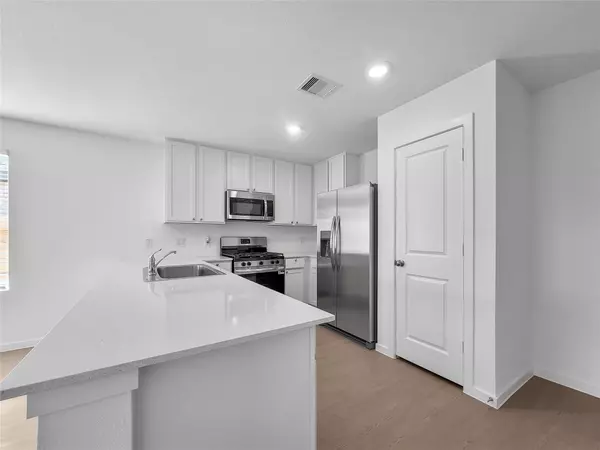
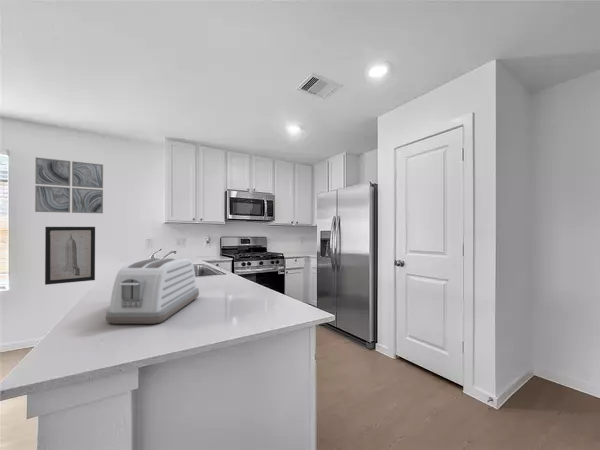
+ wall art [44,226,96,286]
+ toaster [105,257,200,325]
+ wall art [34,156,104,214]
